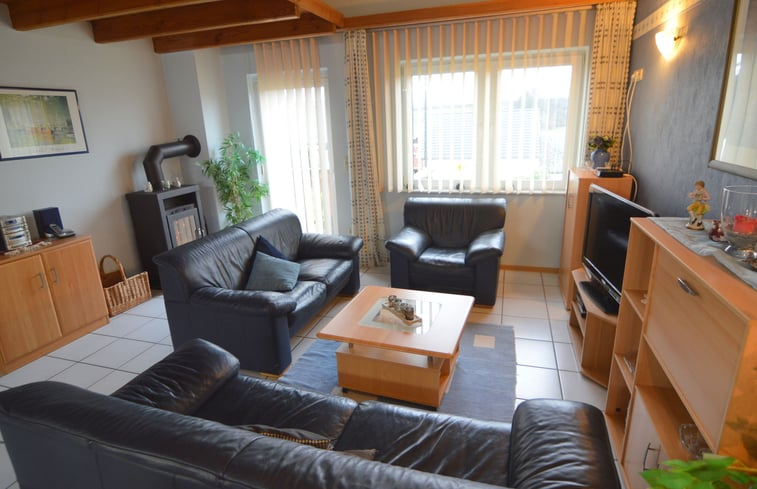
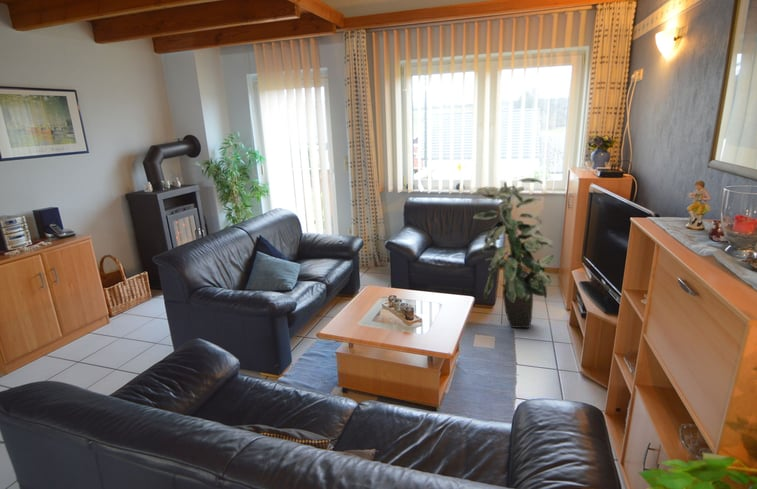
+ indoor plant [472,177,555,329]
